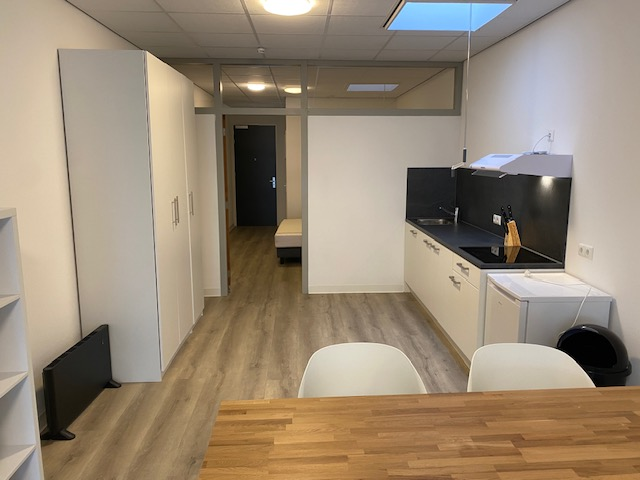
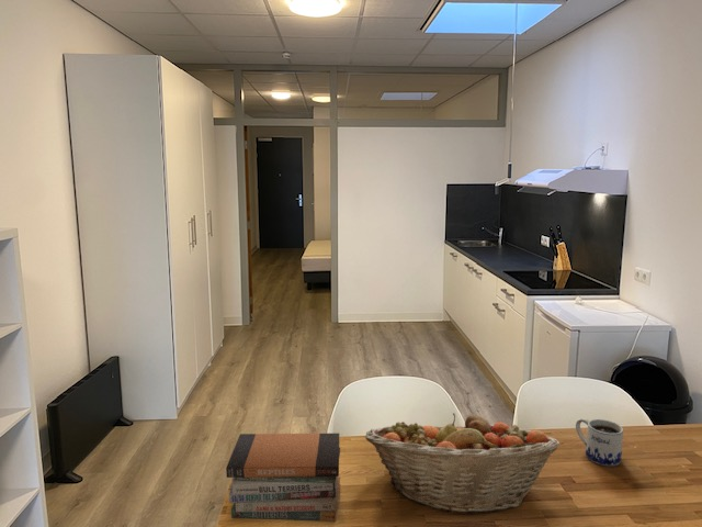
+ book stack [225,433,341,523]
+ fruit basket [364,412,561,515]
+ mug [575,417,624,467]
